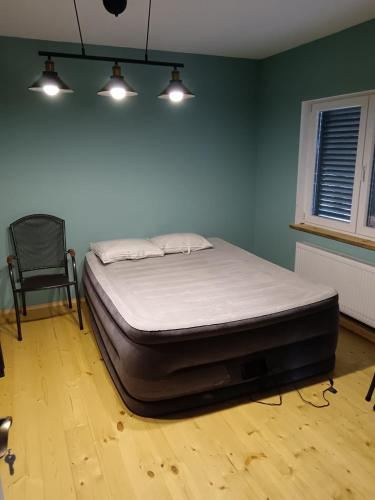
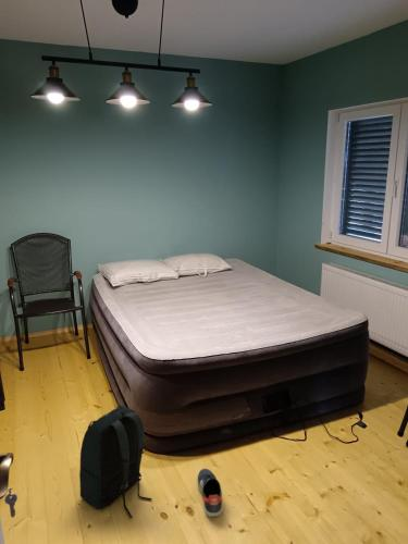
+ backpack [78,405,152,519]
+ sneaker [196,468,223,518]
